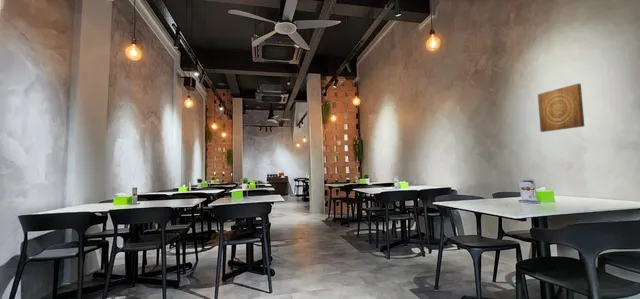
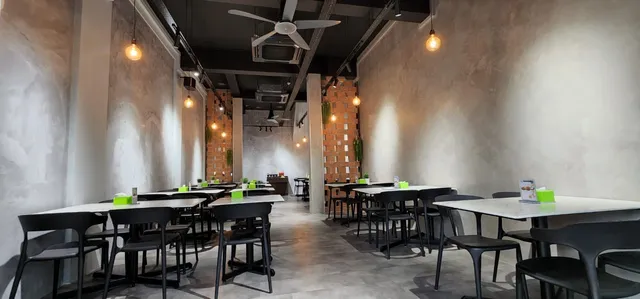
- wall art [537,83,585,133]
